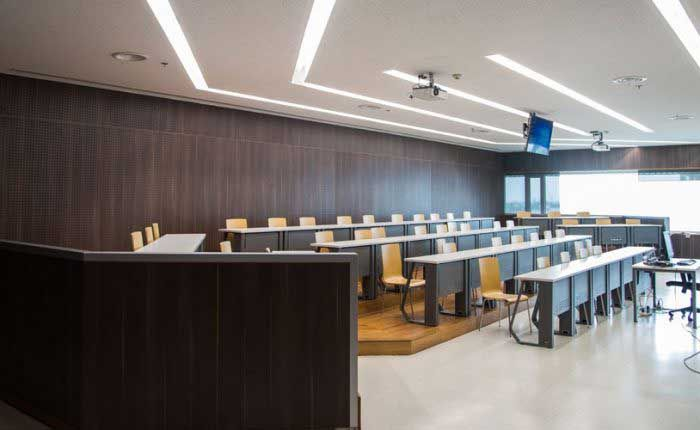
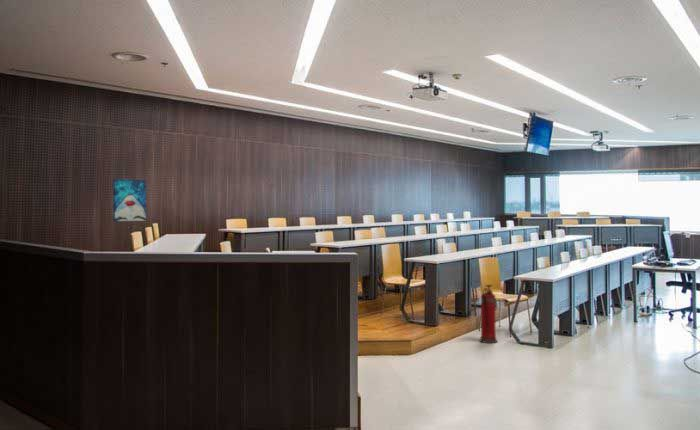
+ wall art [112,178,147,222]
+ fire extinguisher [478,284,499,344]
